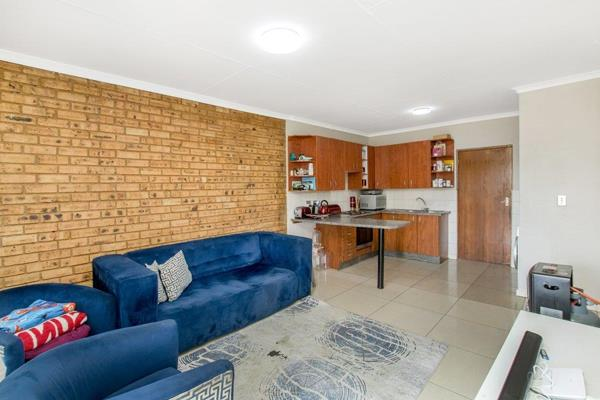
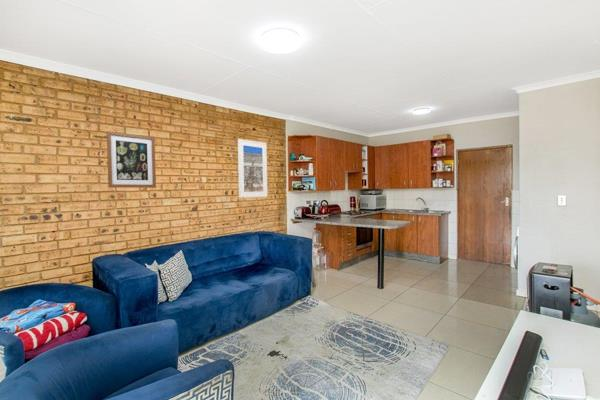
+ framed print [237,138,268,199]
+ wall art [106,130,157,189]
